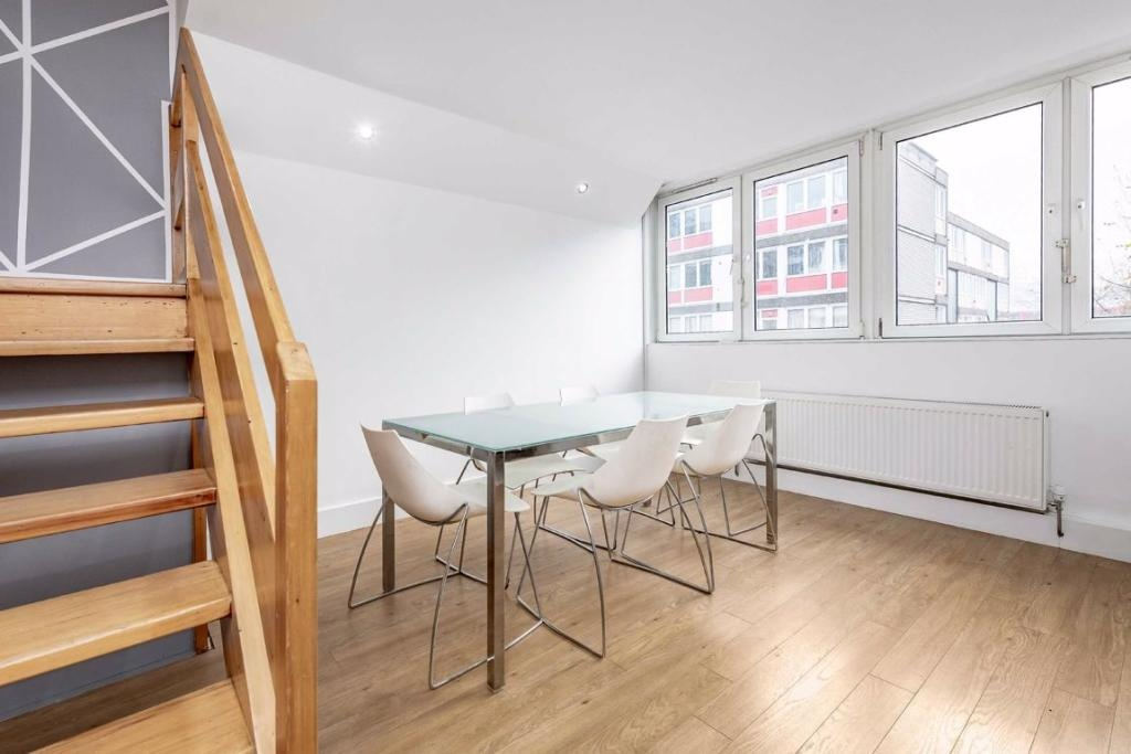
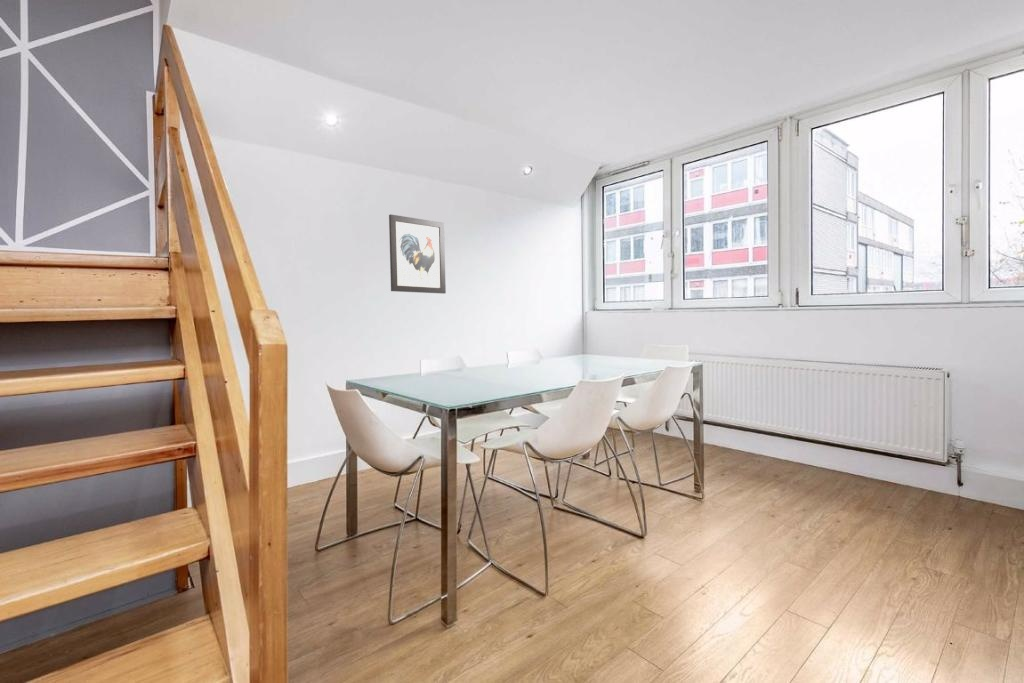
+ wall art [388,213,447,295]
